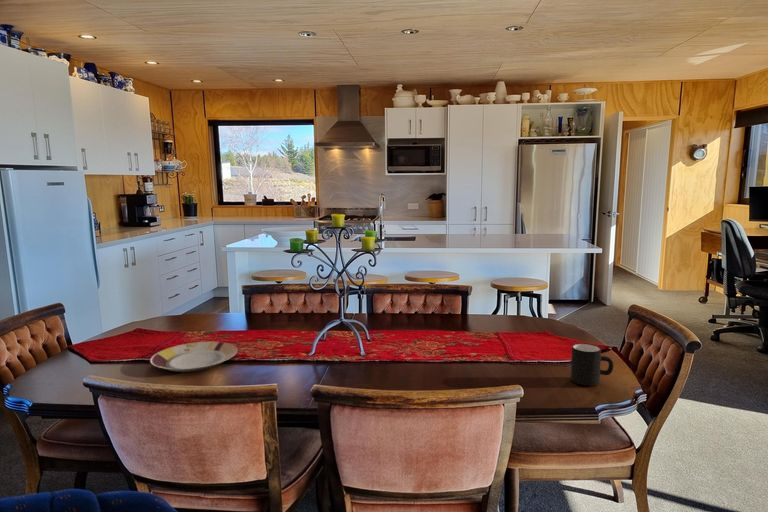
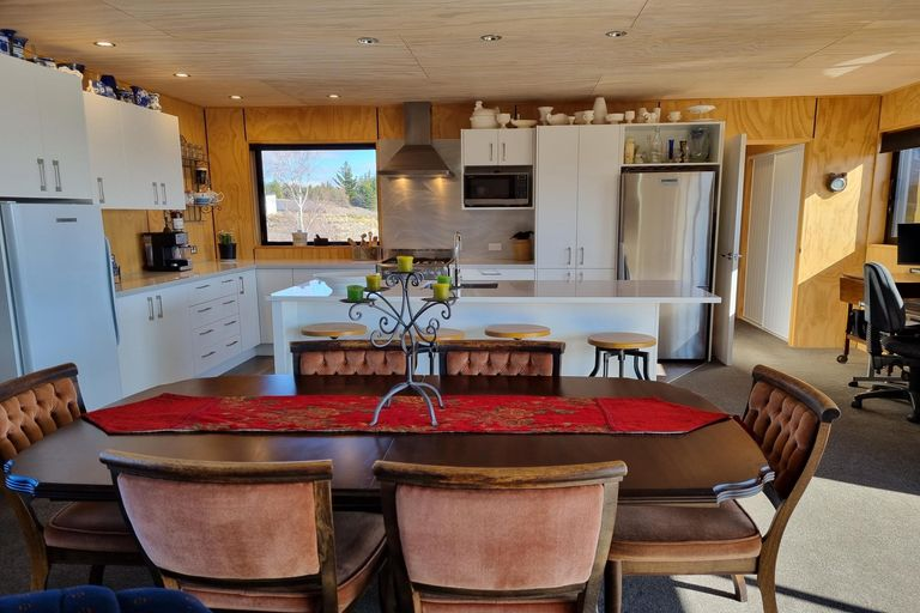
- plate [149,341,238,373]
- mug [570,343,615,387]
